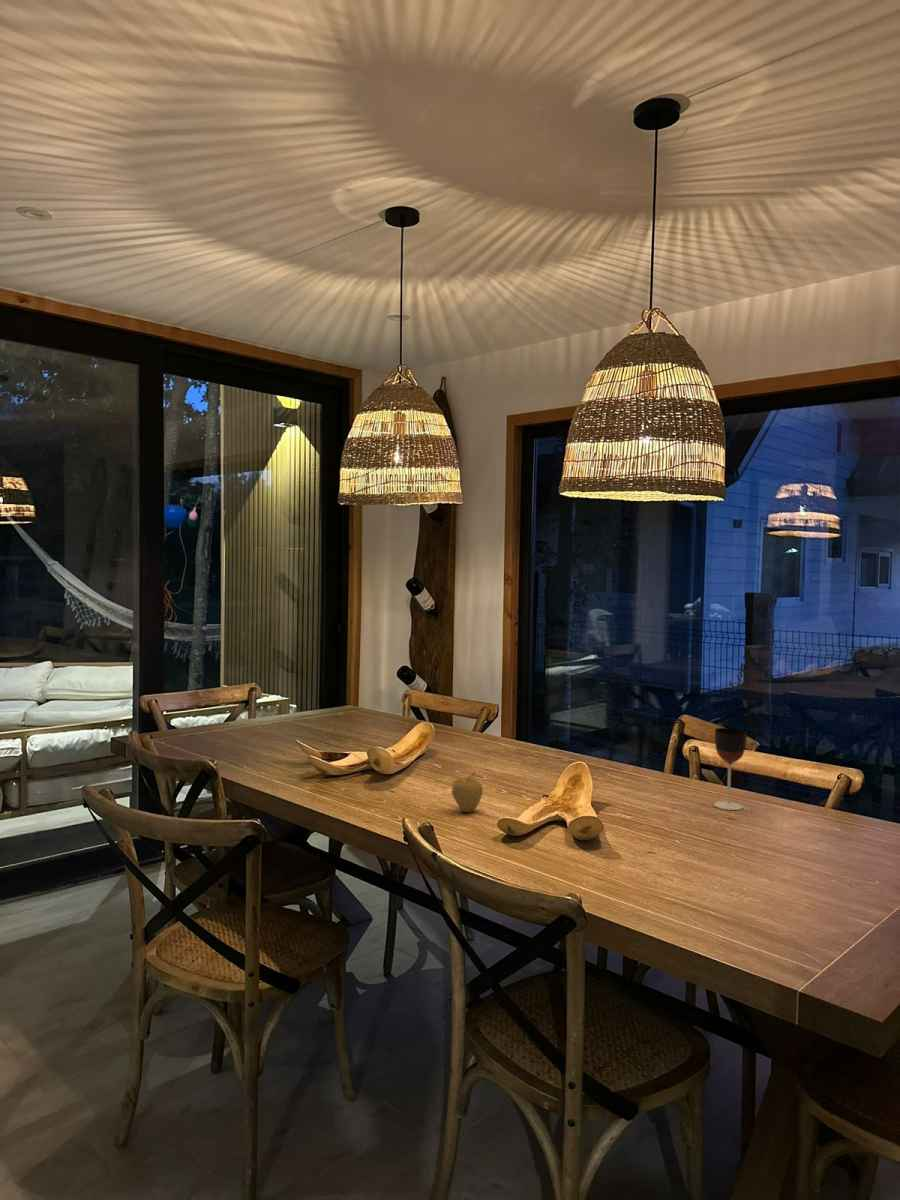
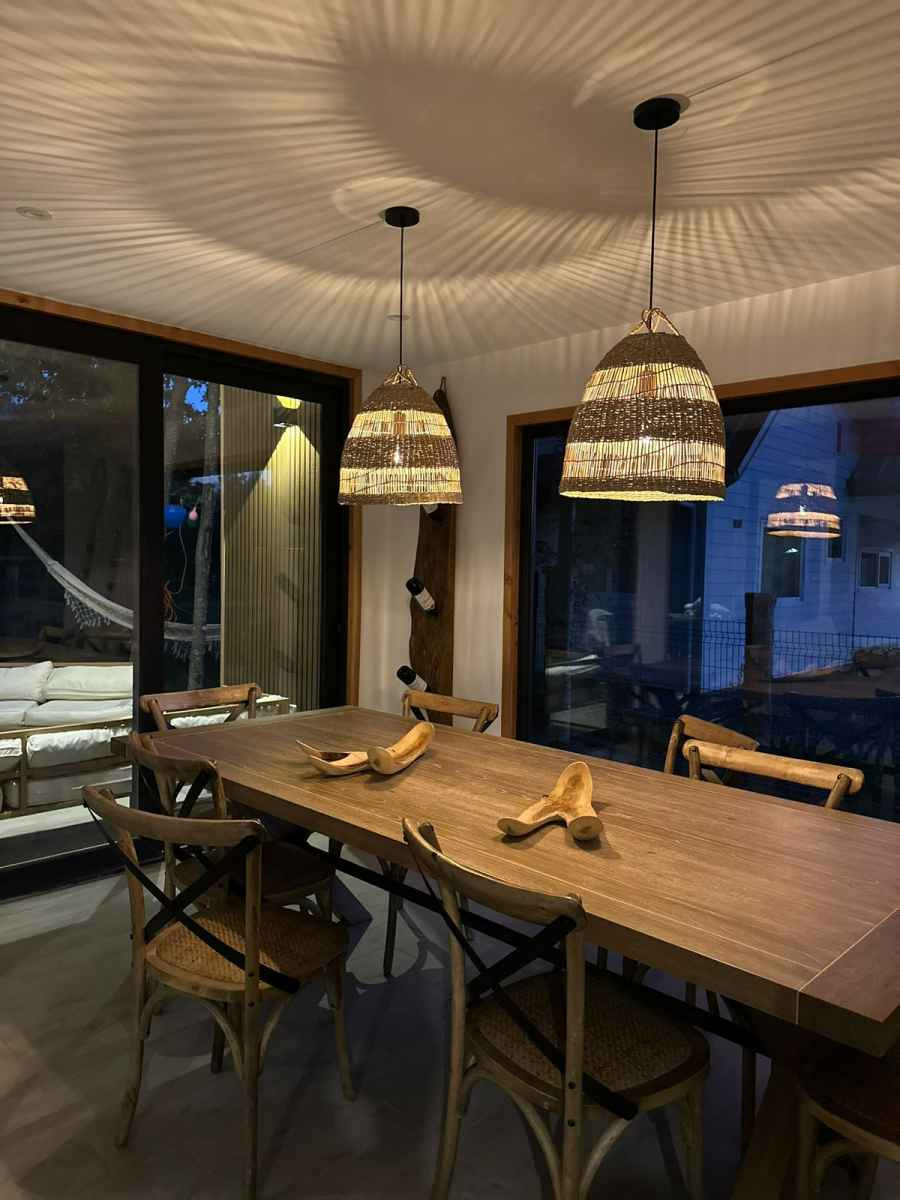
- wineglass [713,727,748,811]
- fruit [451,770,484,813]
